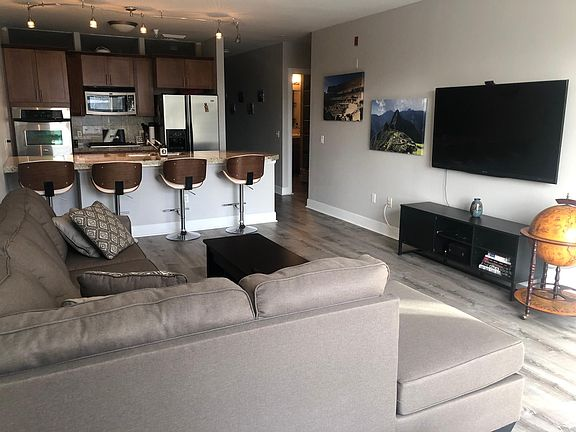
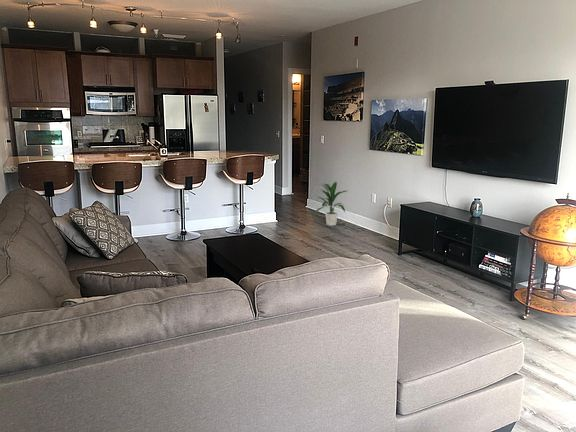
+ indoor plant [313,181,347,227]
